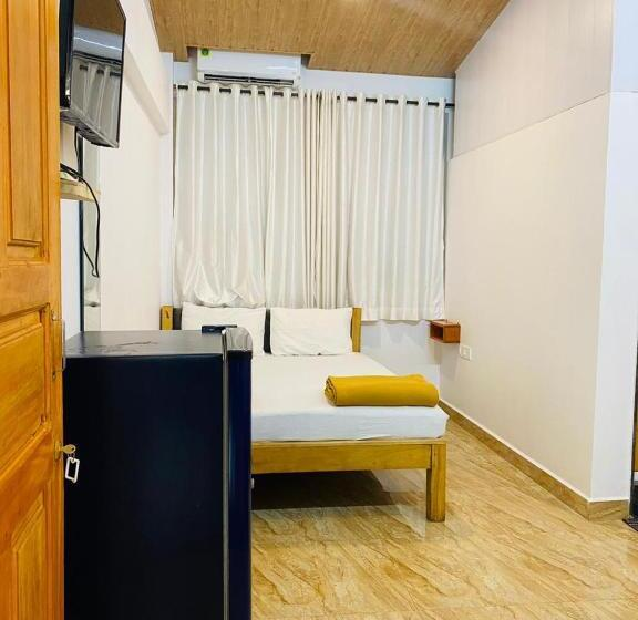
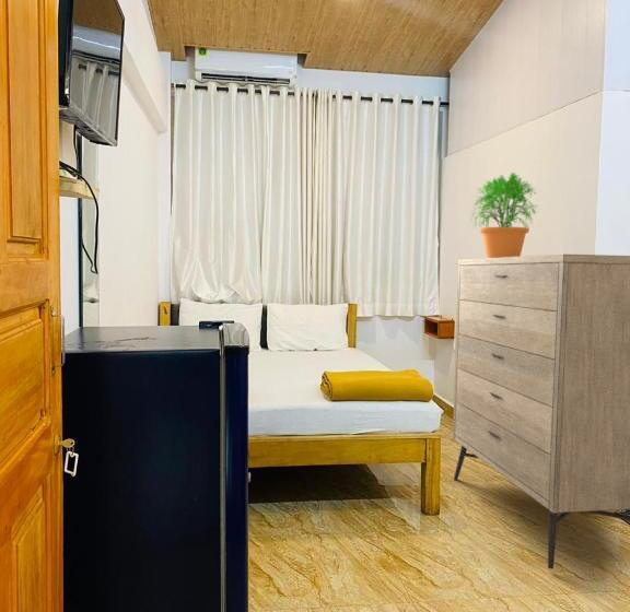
+ dresser [452,254,630,569]
+ potted plant [468,172,537,258]
